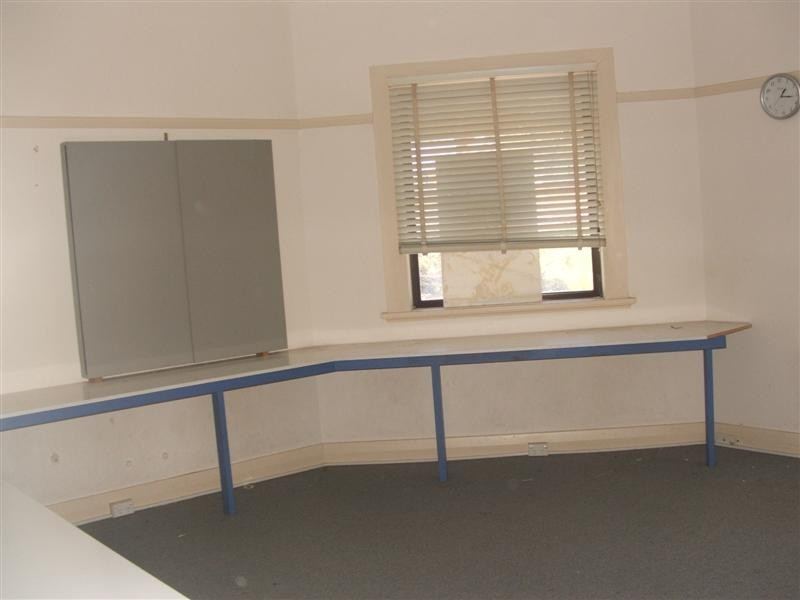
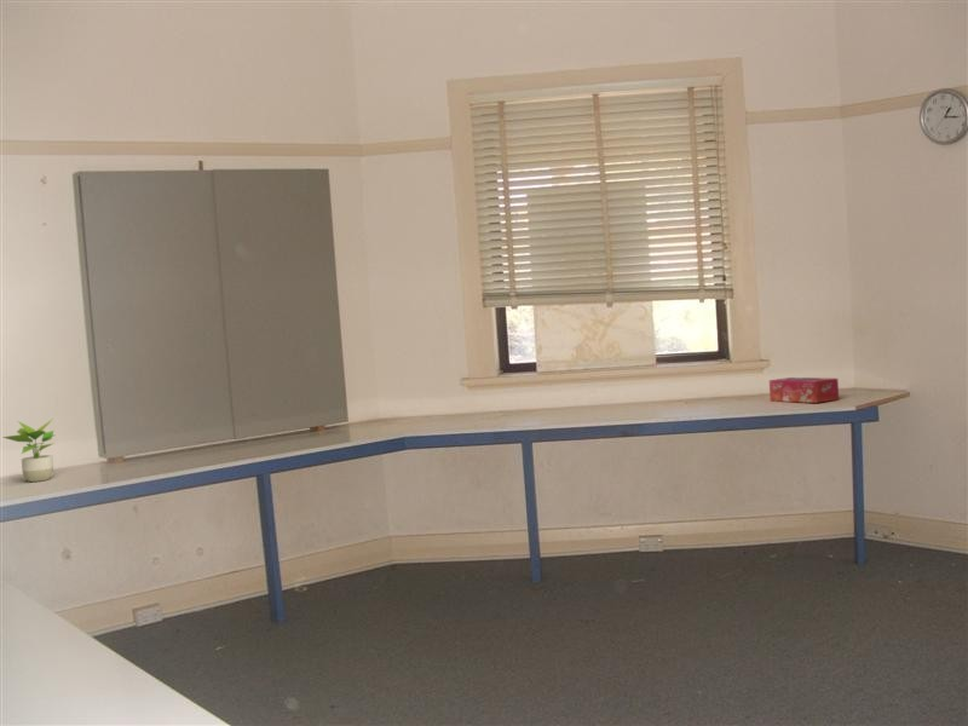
+ potted plant [1,417,56,483]
+ tissue box [768,376,840,404]
